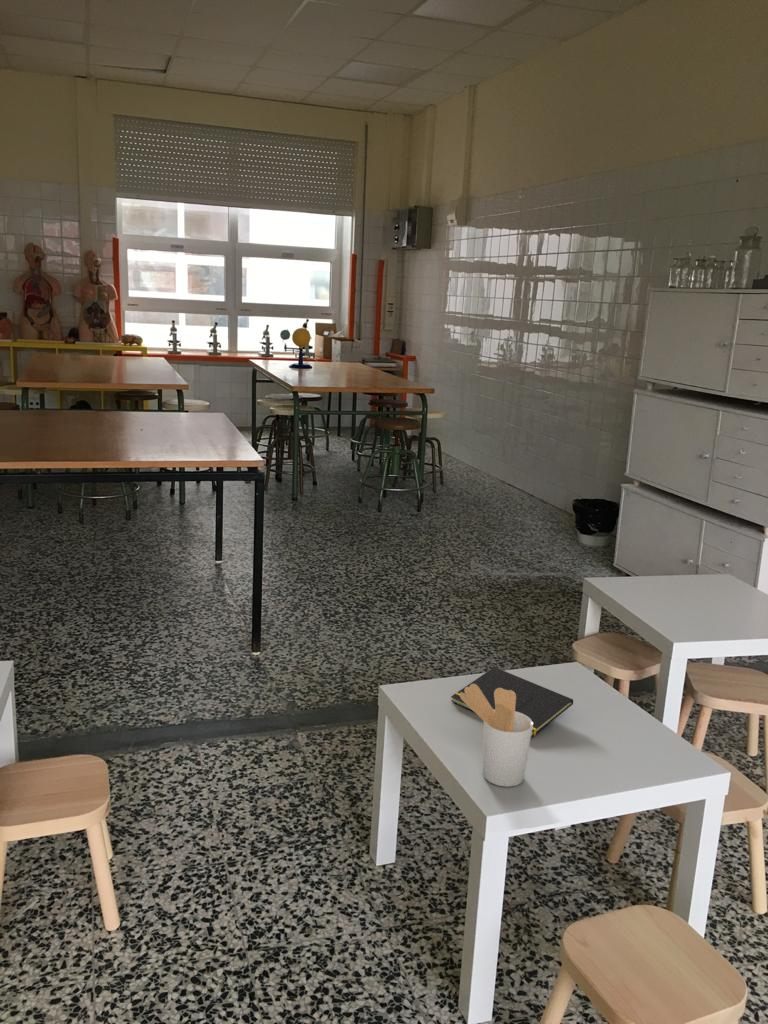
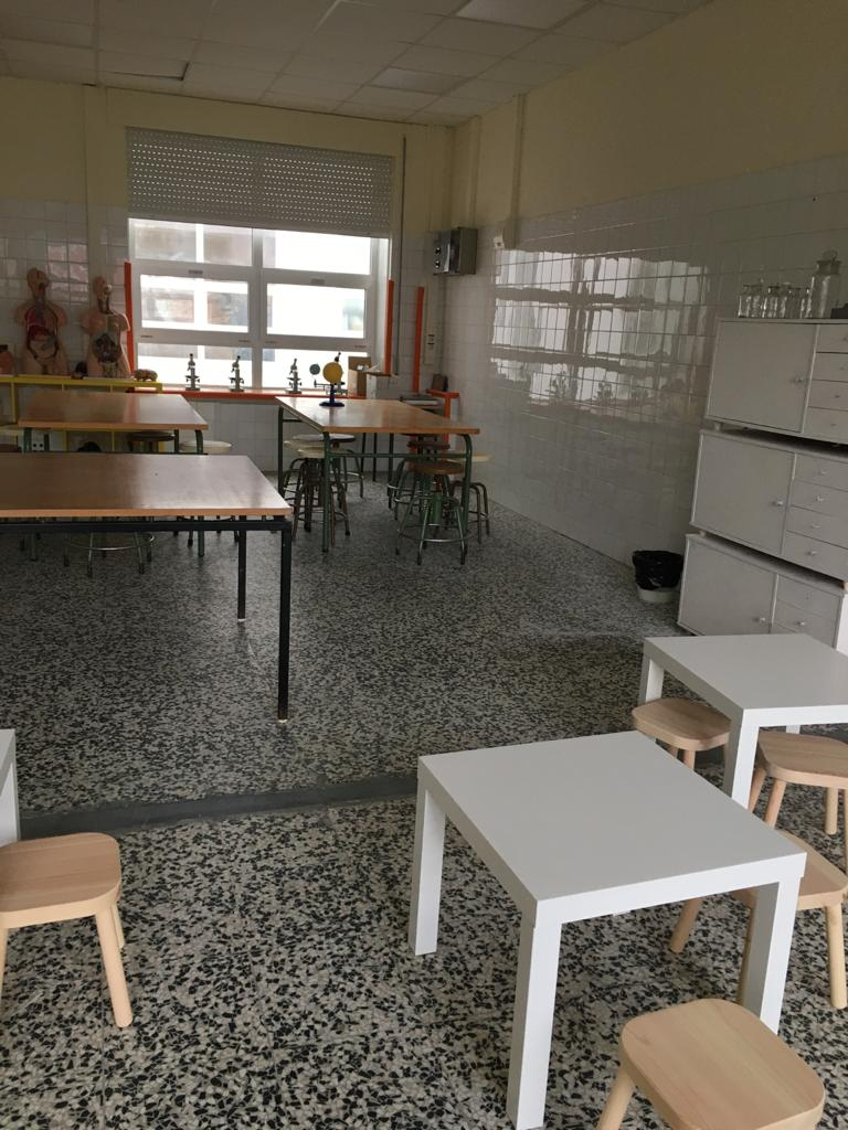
- utensil holder [460,684,533,788]
- notepad [450,666,574,739]
